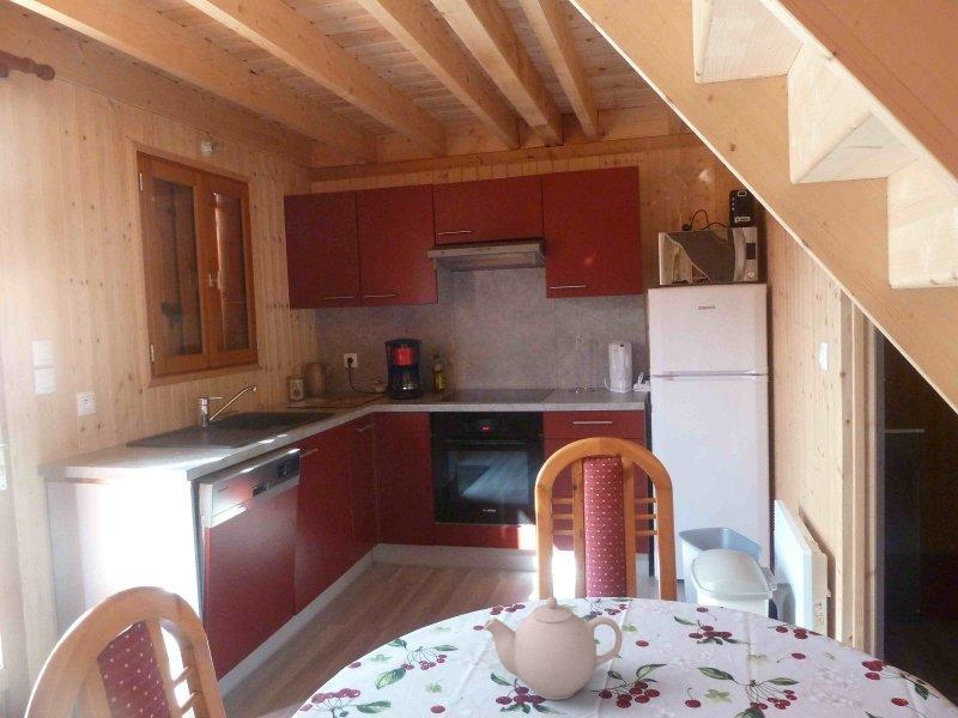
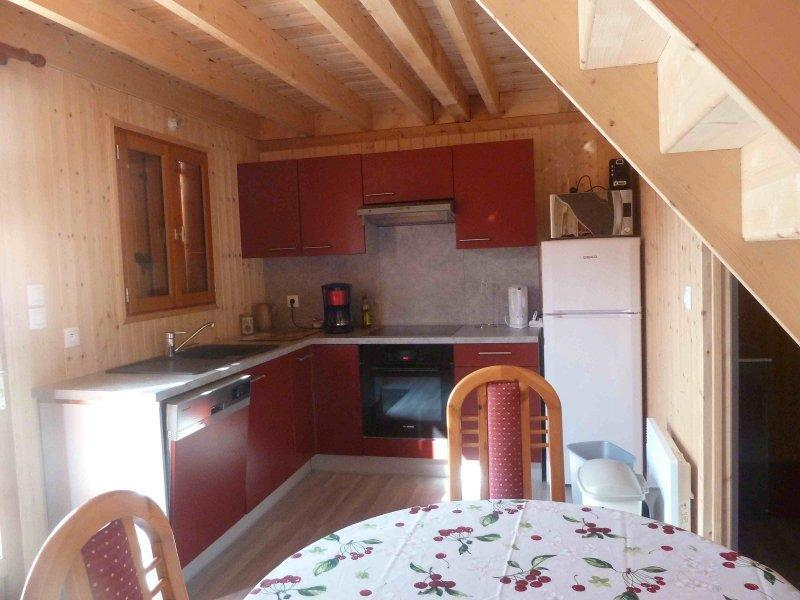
- teapot [483,596,624,701]
